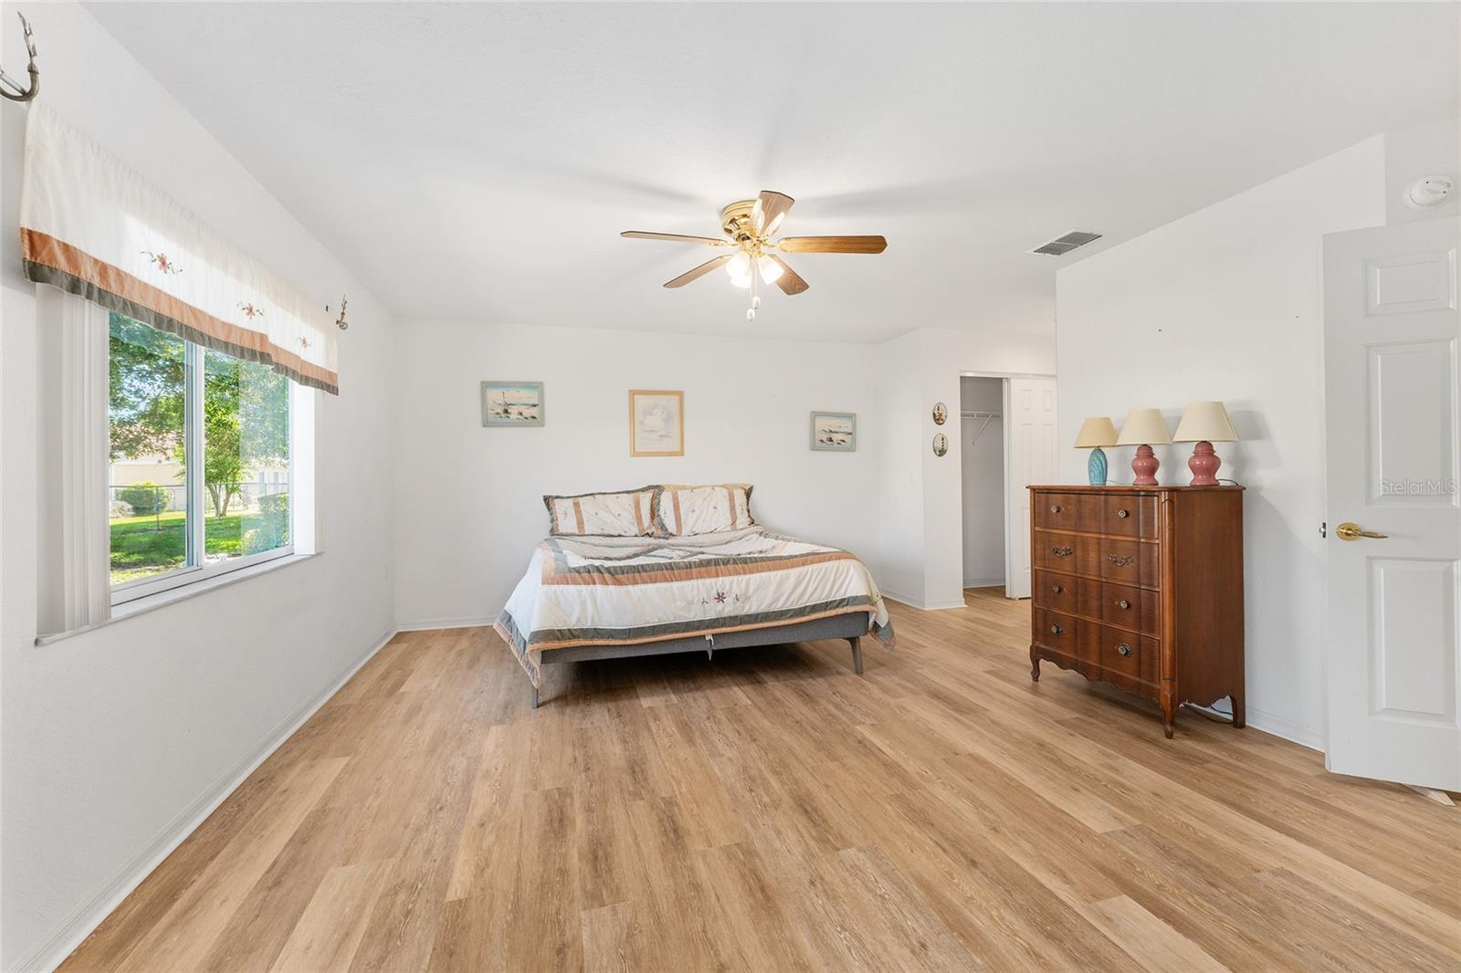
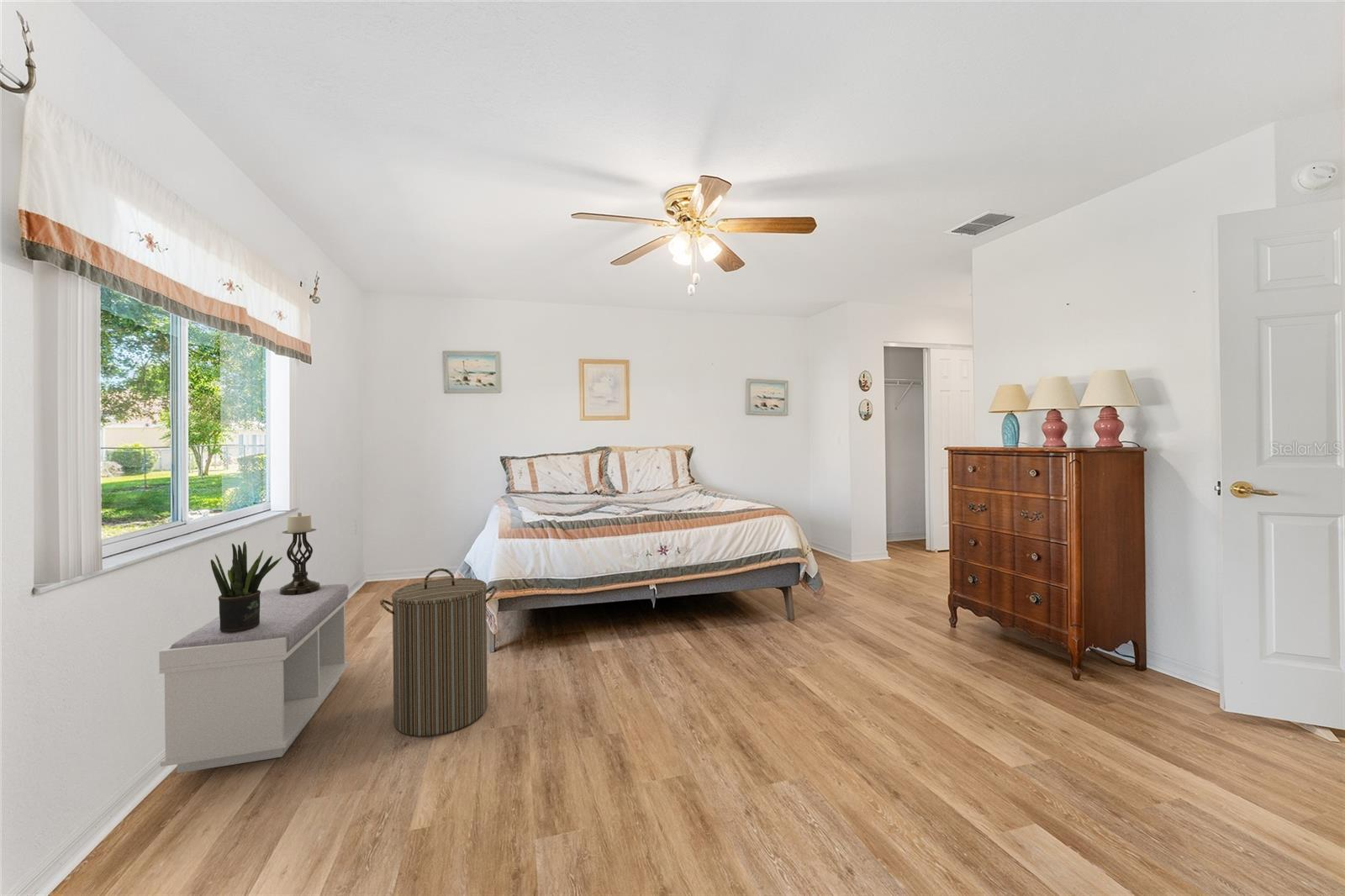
+ potted plant [210,540,283,632]
+ bench [158,583,350,774]
+ candle holder [279,512,321,595]
+ laundry hamper [379,567,498,737]
